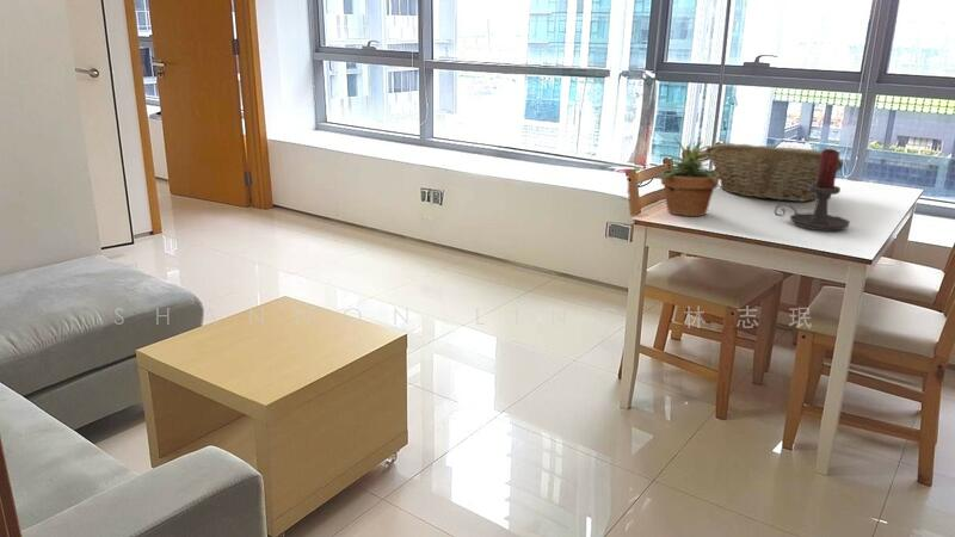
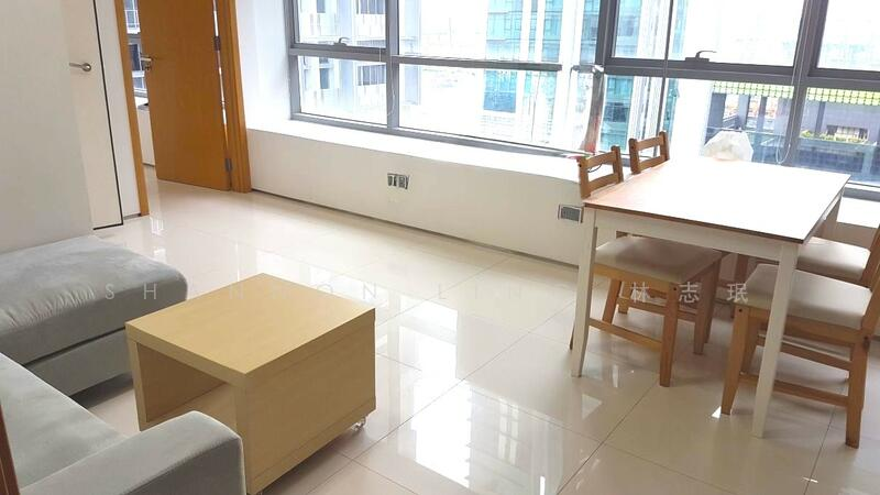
- potted plant [654,137,727,217]
- fruit basket [704,142,845,203]
- candle holder [774,148,851,232]
